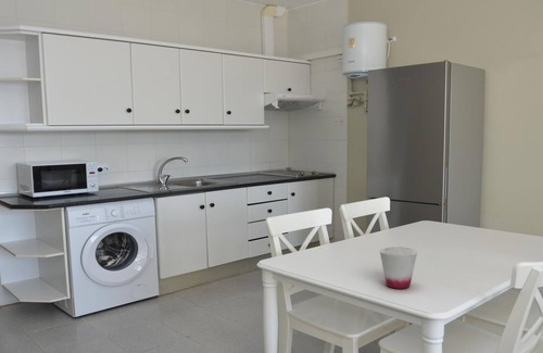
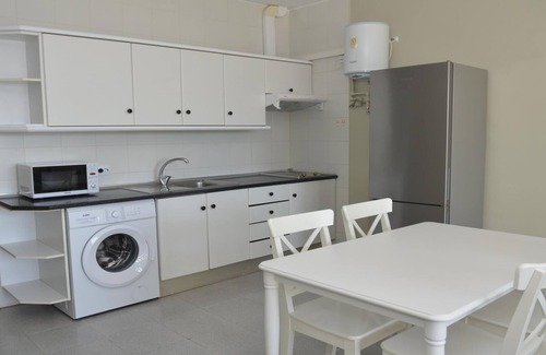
- cup [379,245,418,290]
